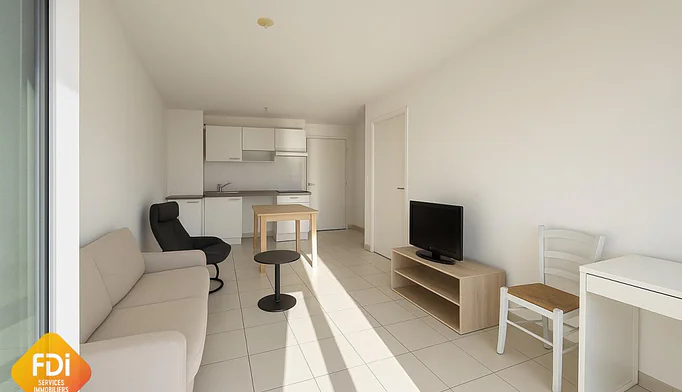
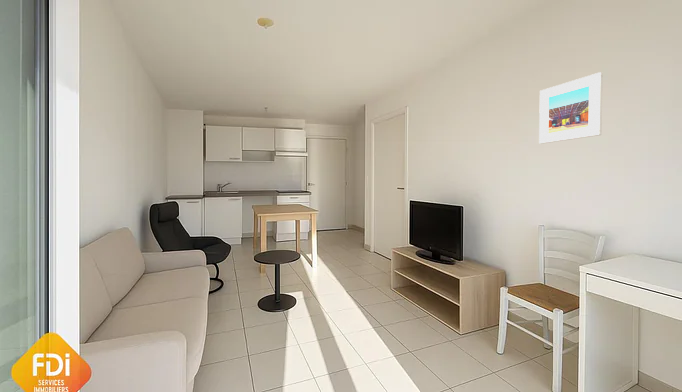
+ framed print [538,71,604,145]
